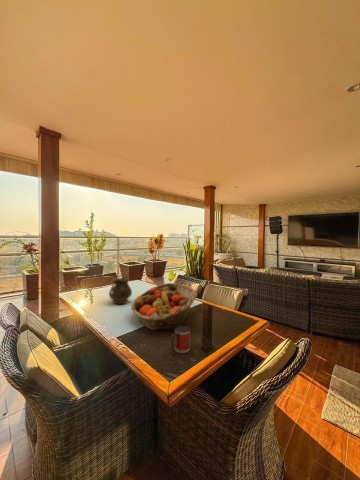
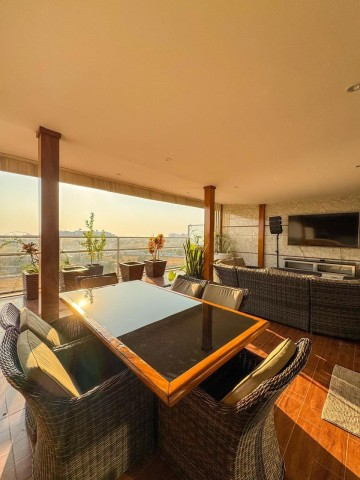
- fruit basket [130,282,198,332]
- mug [170,325,191,354]
- vase [108,277,133,305]
